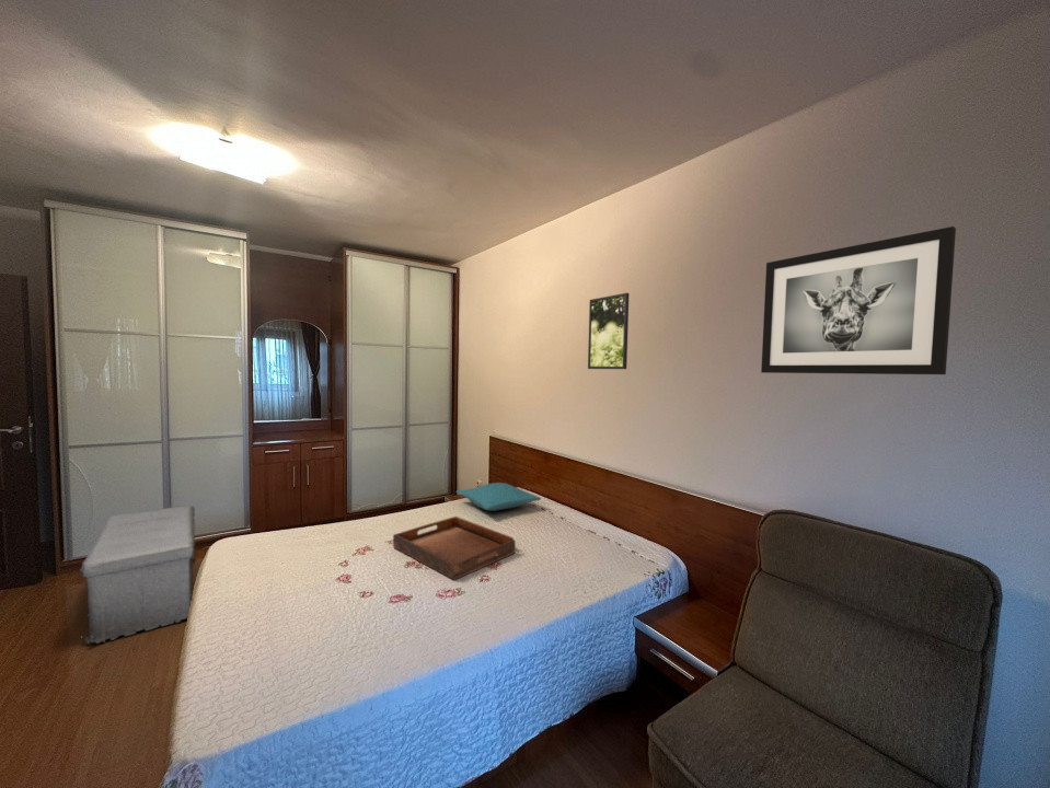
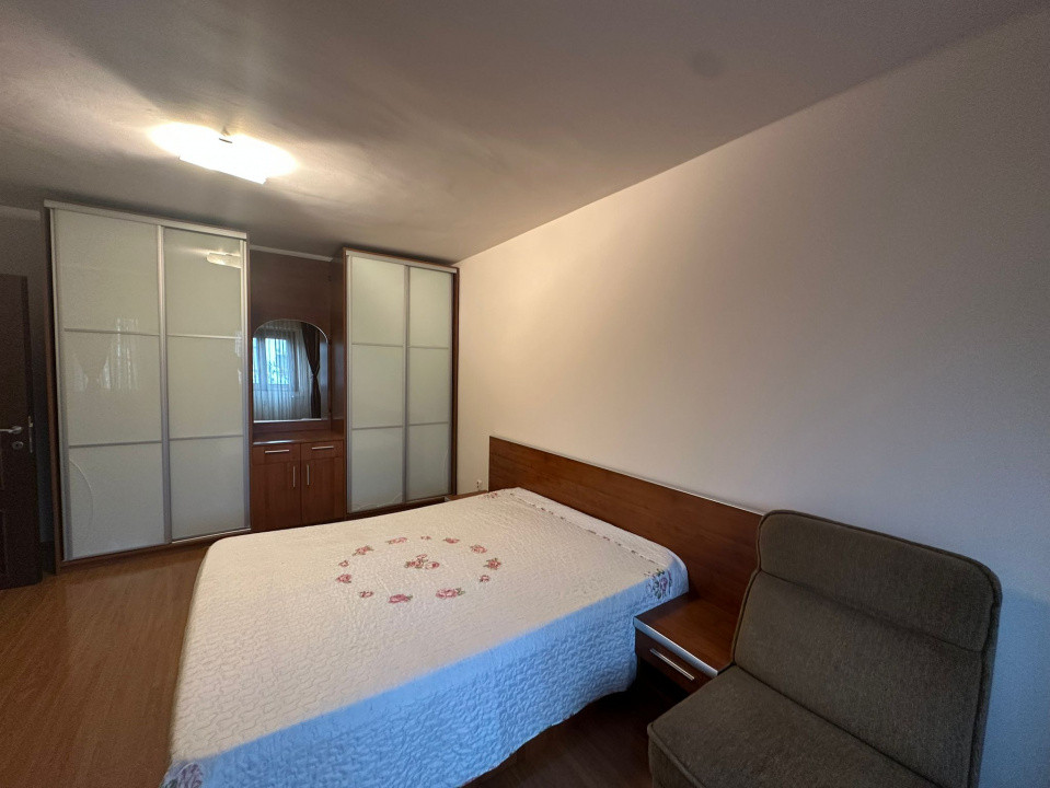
- pillow [455,482,542,512]
- wall art [760,225,957,375]
- serving tray [392,515,517,581]
- storage ottoman [79,505,197,645]
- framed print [587,292,631,370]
